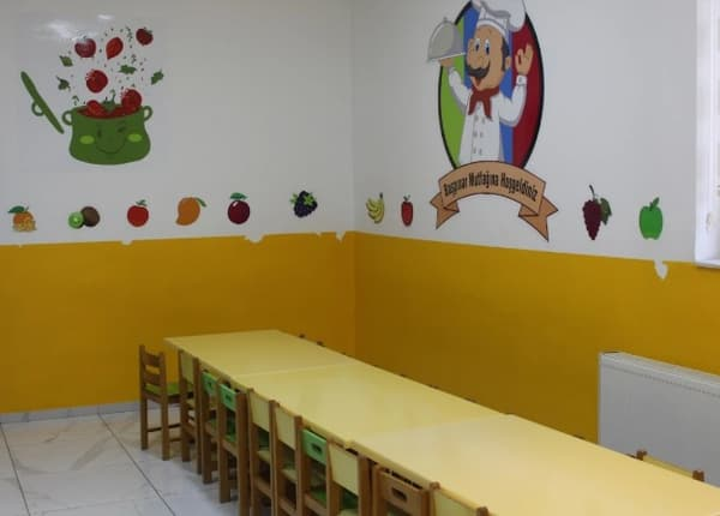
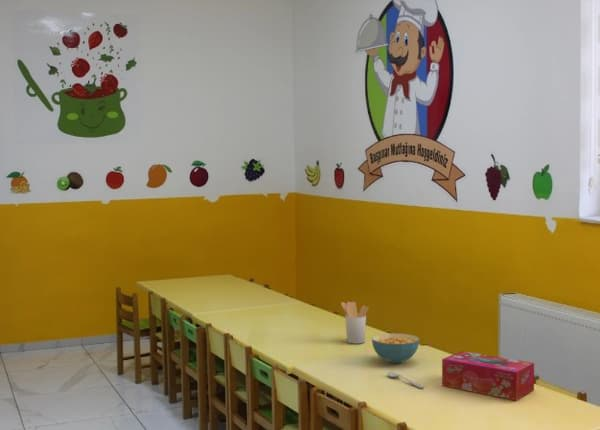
+ tissue box [441,350,535,401]
+ spoon [387,370,425,389]
+ cereal bowl [371,332,420,364]
+ utensil holder [340,301,369,345]
